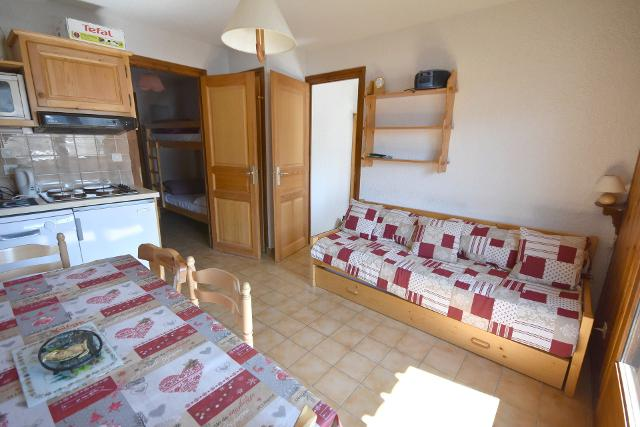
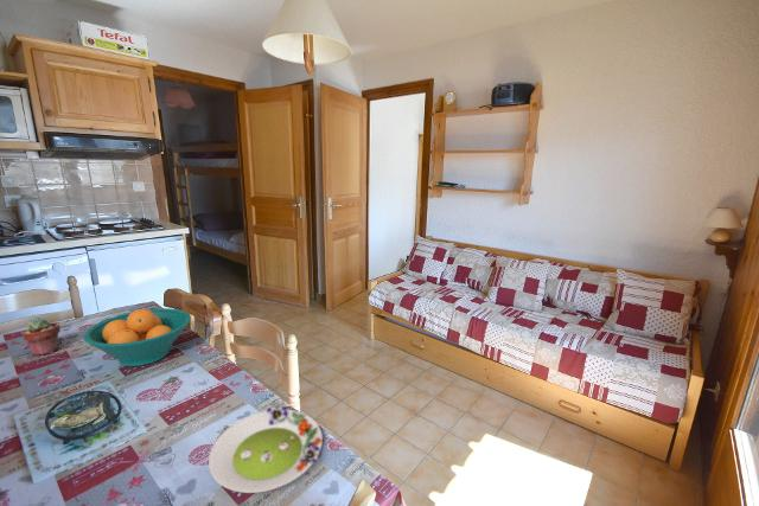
+ potted succulent [20,316,62,357]
+ fruit bowl [82,307,192,367]
+ salad plate [208,405,324,494]
